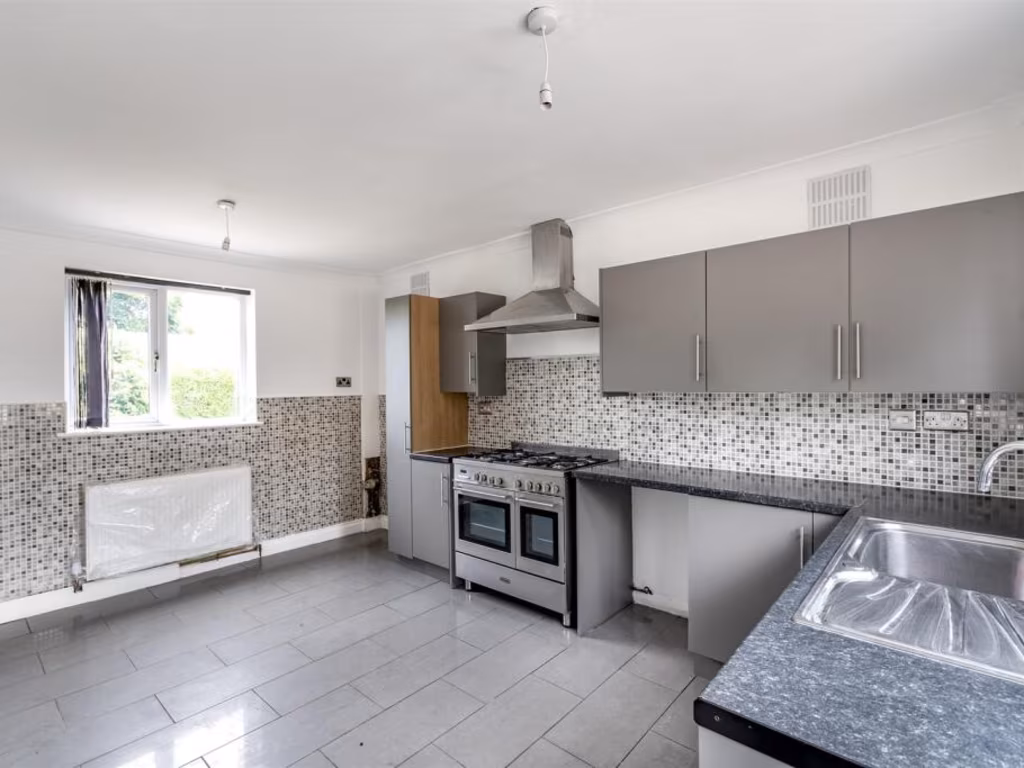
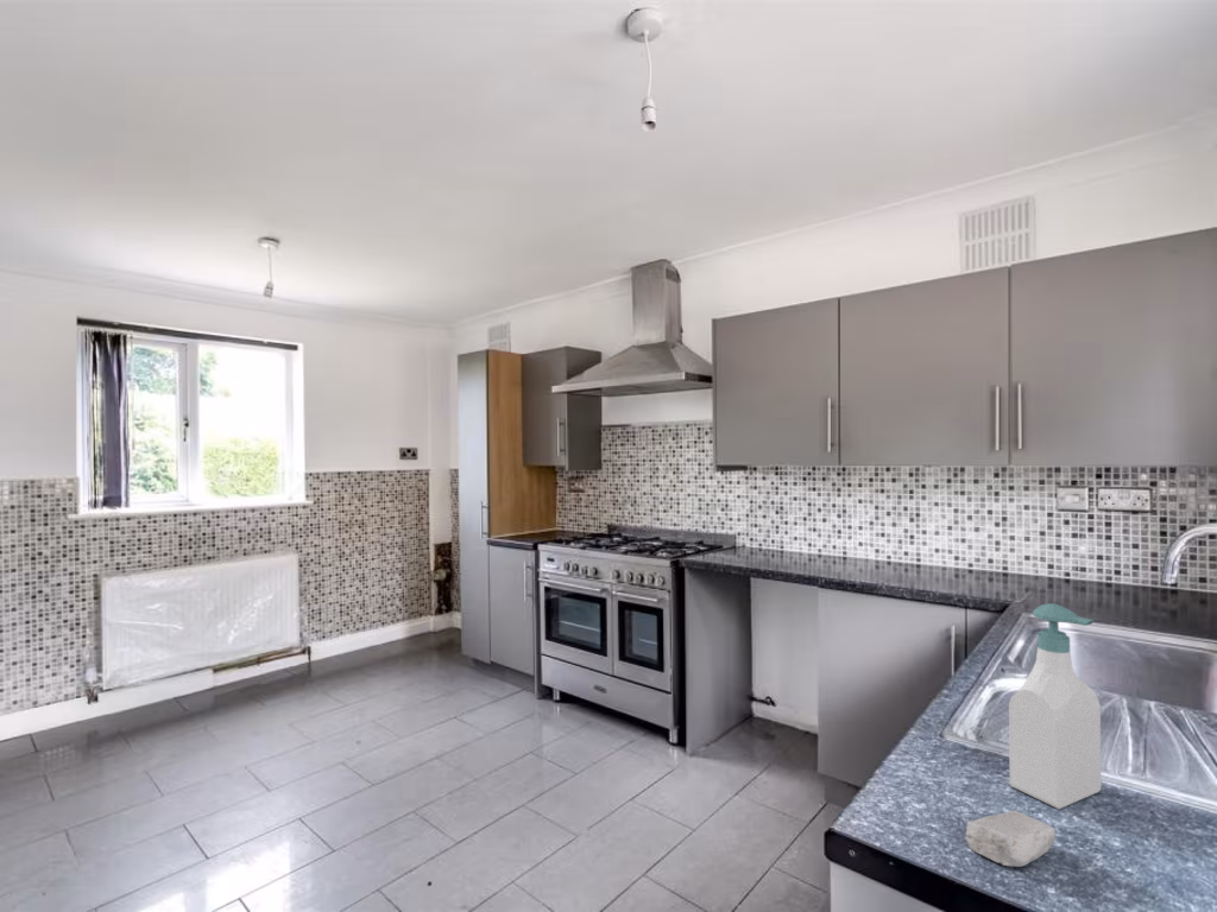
+ soap bottle [1008,602,1103,810]
+ soap bar [965,810,1057,868]
